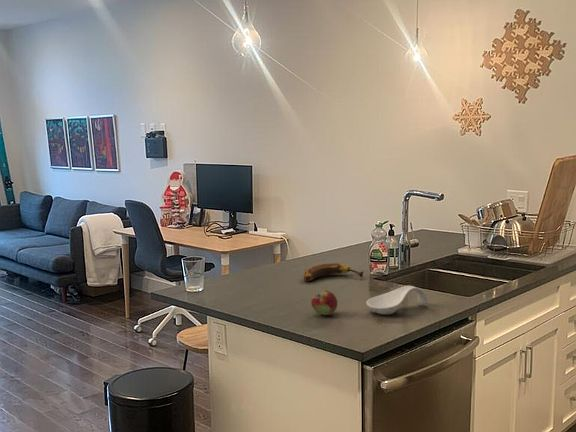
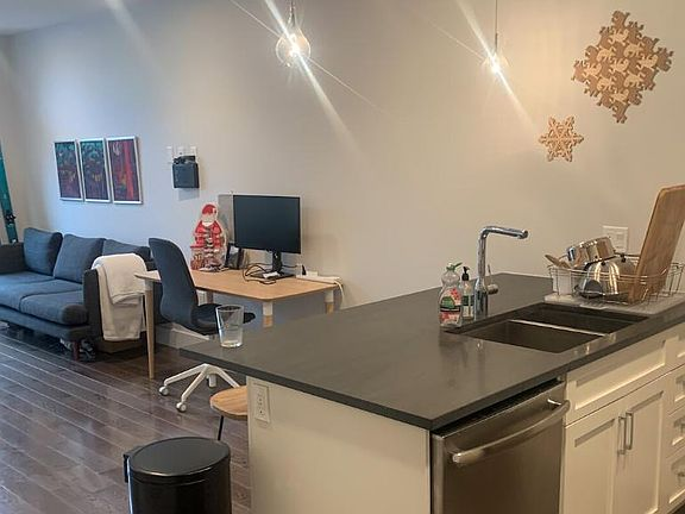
- fruit [310,290,338,316]
- banana [303,262,364,282]
- spoon rest [365,285,429,316]
